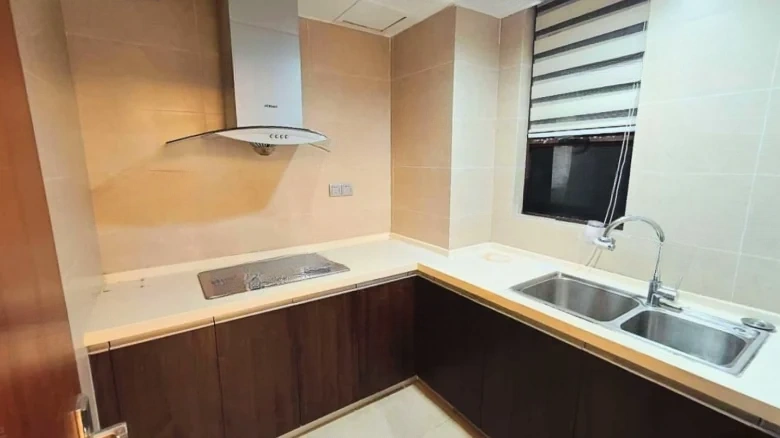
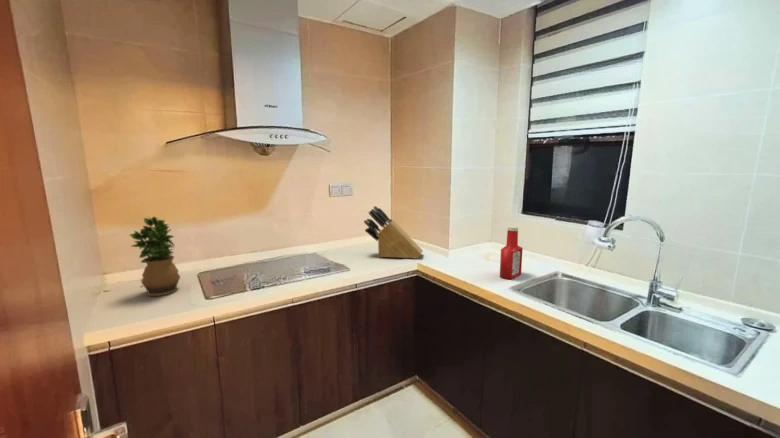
+ knife block [363,205,424,260]
+ soap bottle [499,225,524,280]
+ potted plant [129,215,181,297]
